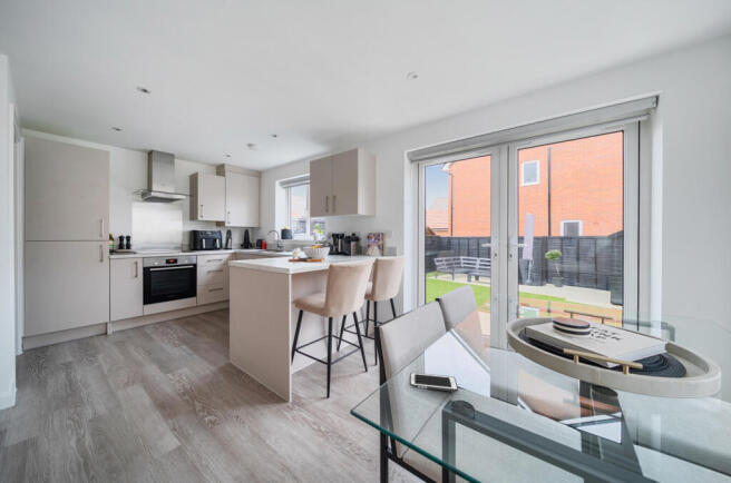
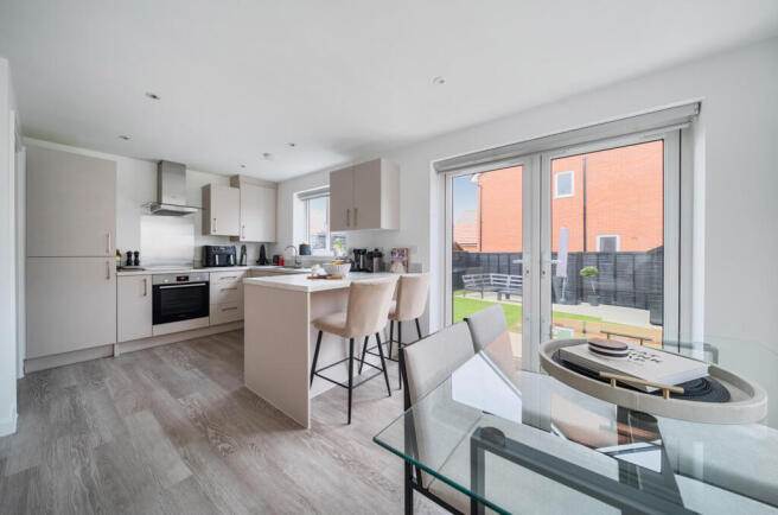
- cell phone [409,372,459,393]
